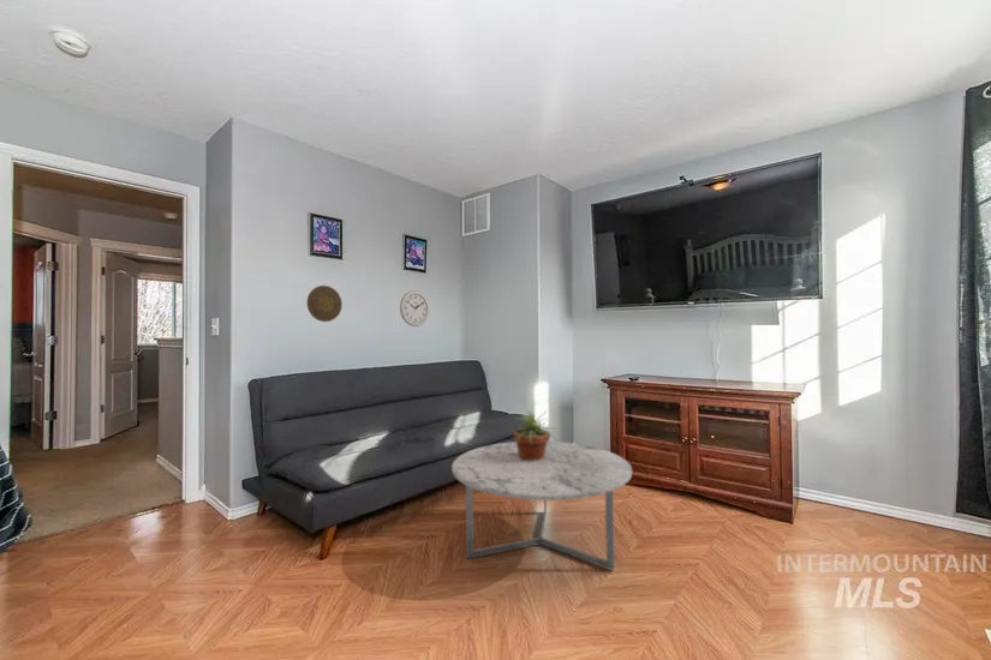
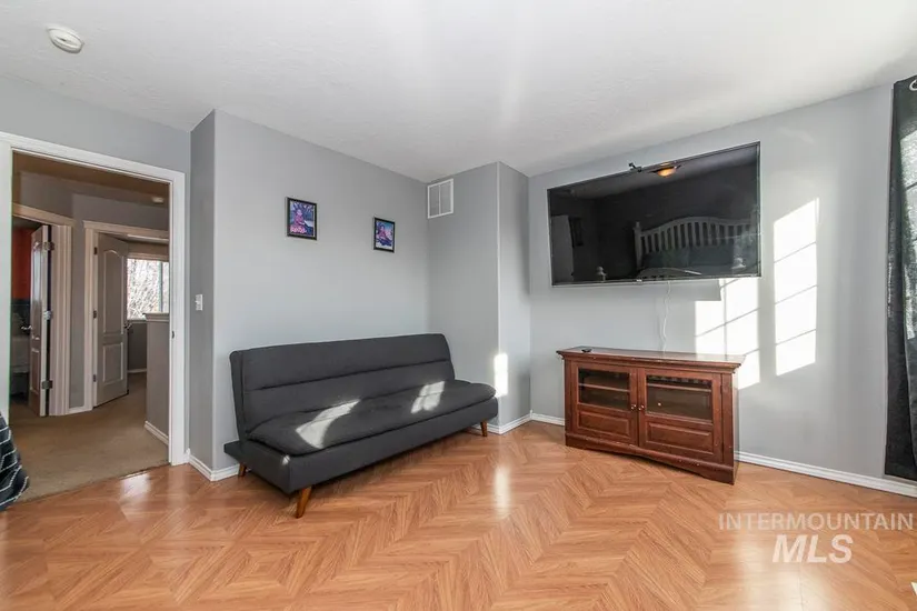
- decorative plate [306,284,344,323]
- potted plant [508,410,562,461]
- wall clock [399,289,430,328]
- coffee table [450,440,633,571]
